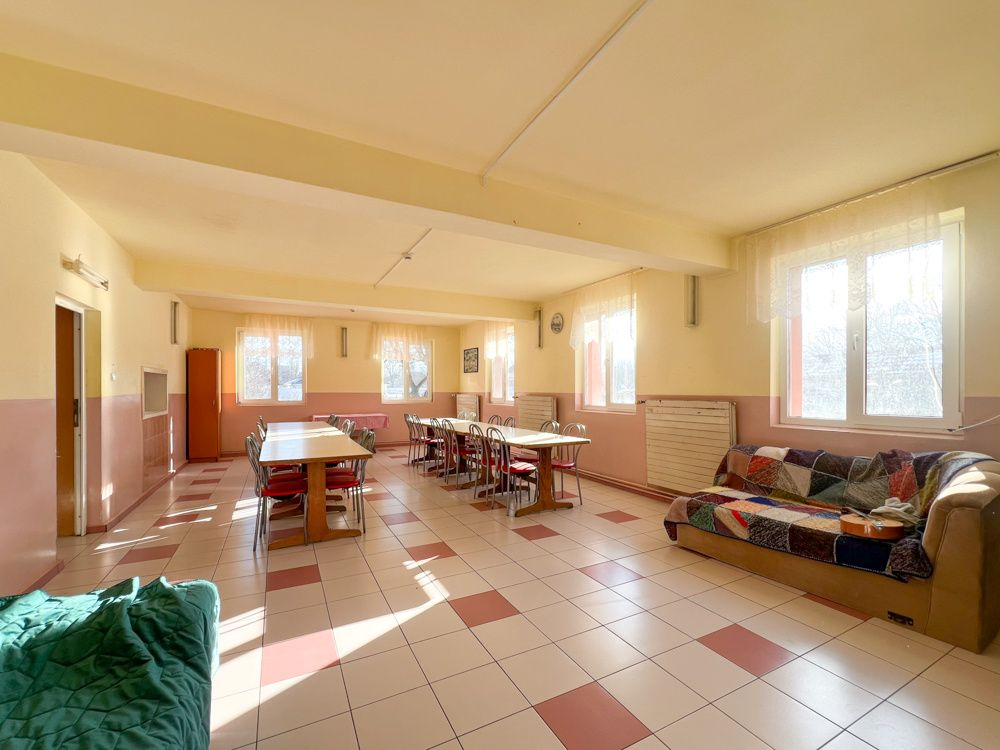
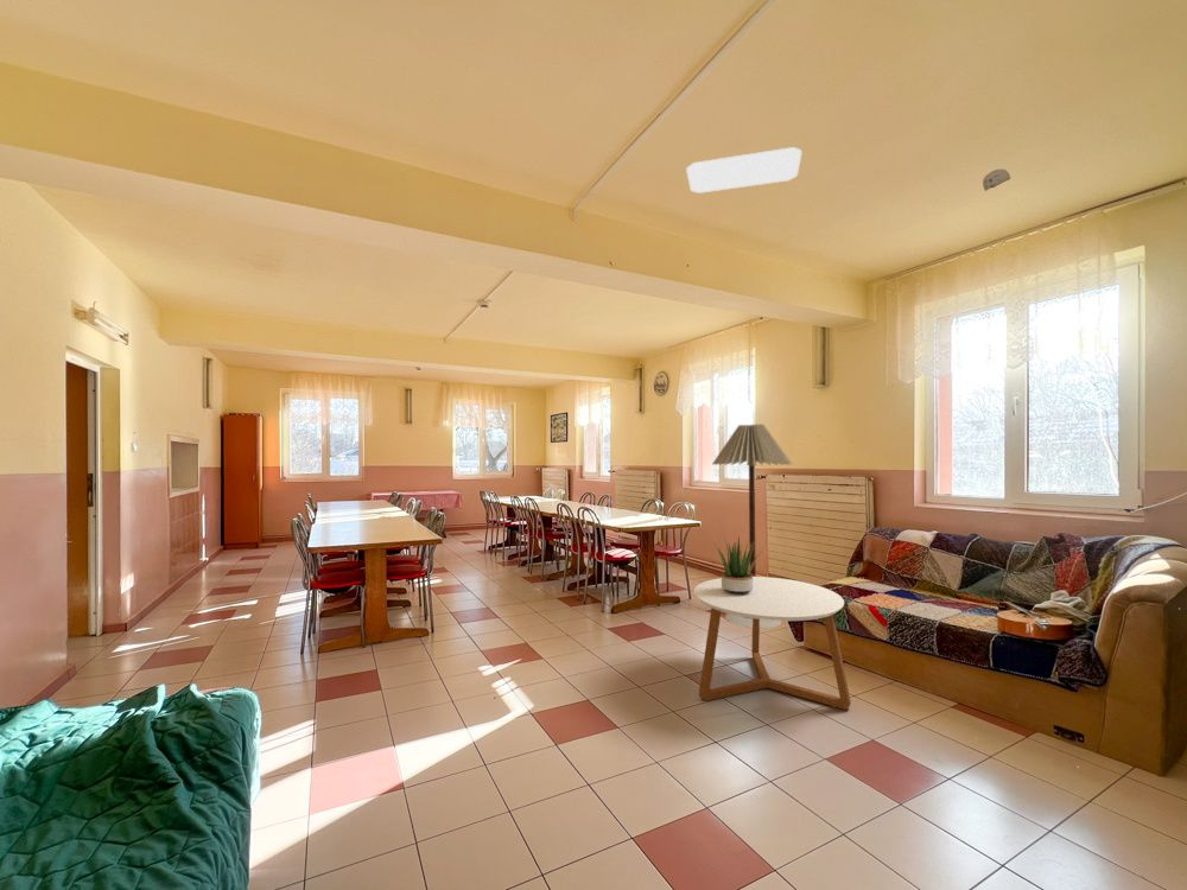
+ smoke detector [982,169,1011,192]
+ floor lamp [711,424,793,629]
+ potted plant [712,534,763,593]
+ coffee table [693,576,852,711]
+ ceiling light [685,146,802,195]
